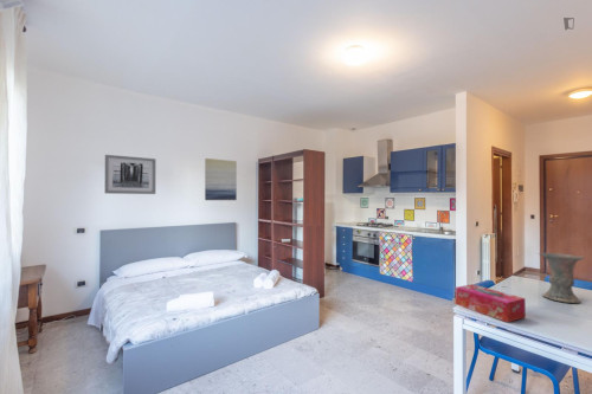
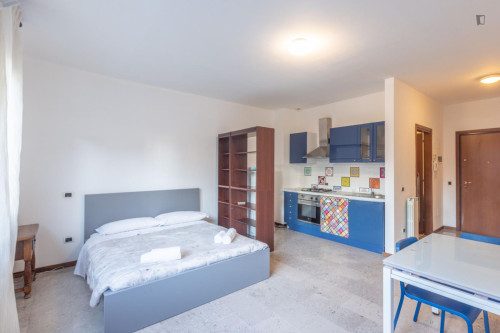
- vase [538,252,586,304]
- wall art [204,157,238,201]
- wall art [104,154,157,195]
- tissue box [455,283,527,323]
